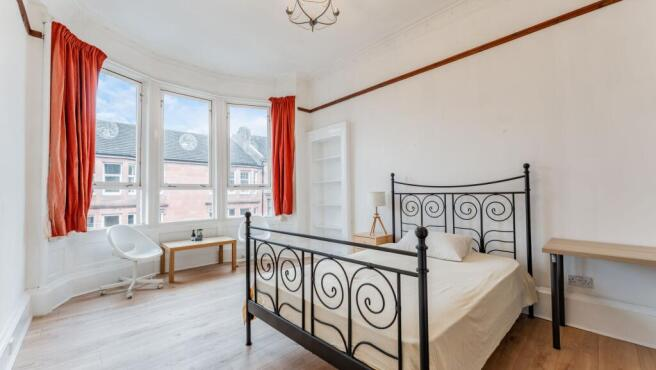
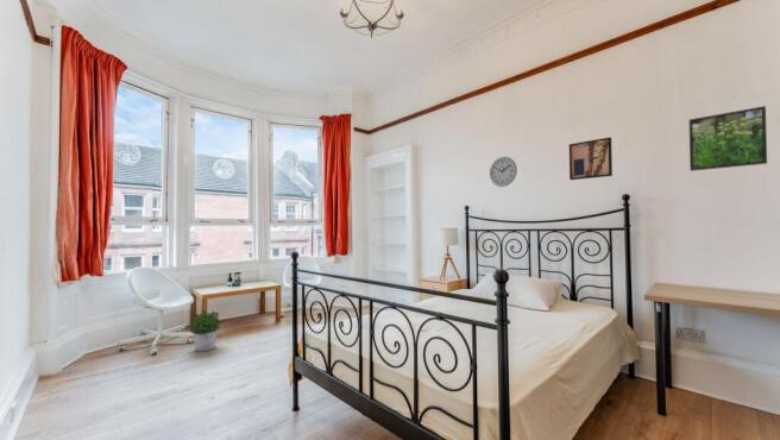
+ wall art [568,137,614,181]
+ wall clock [489,156,518,188]
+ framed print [688,105,768,172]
+ potted plant [185,309,225,353]
